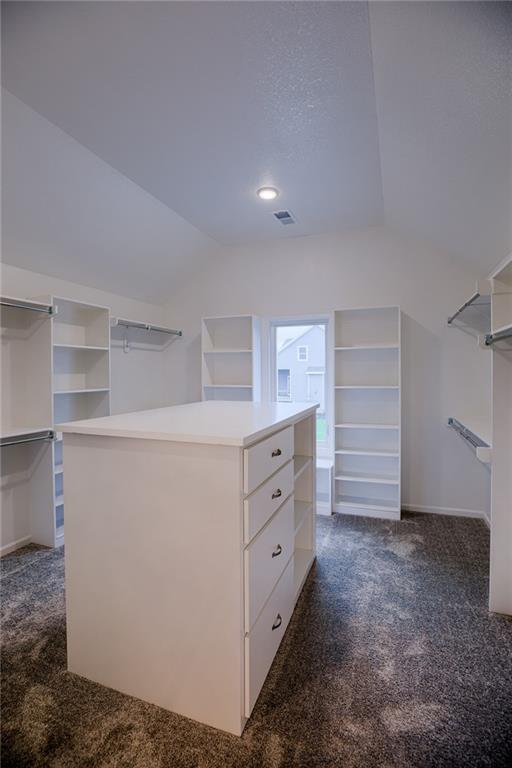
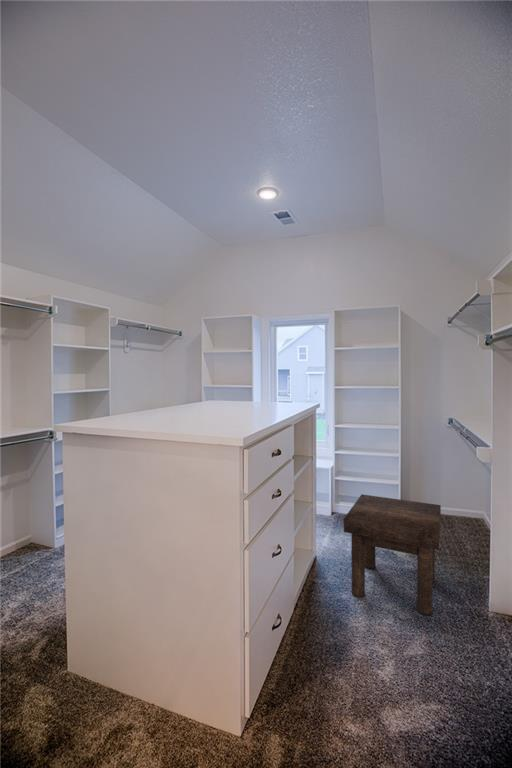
+ stool [343,493,442,616]
